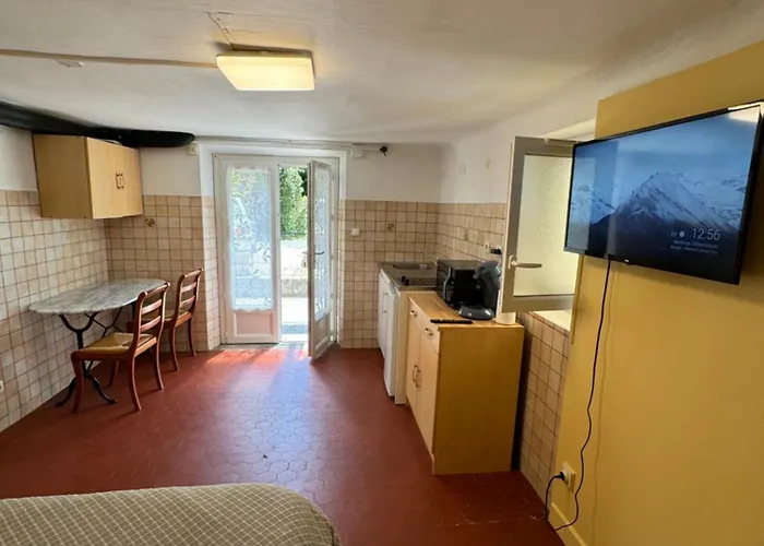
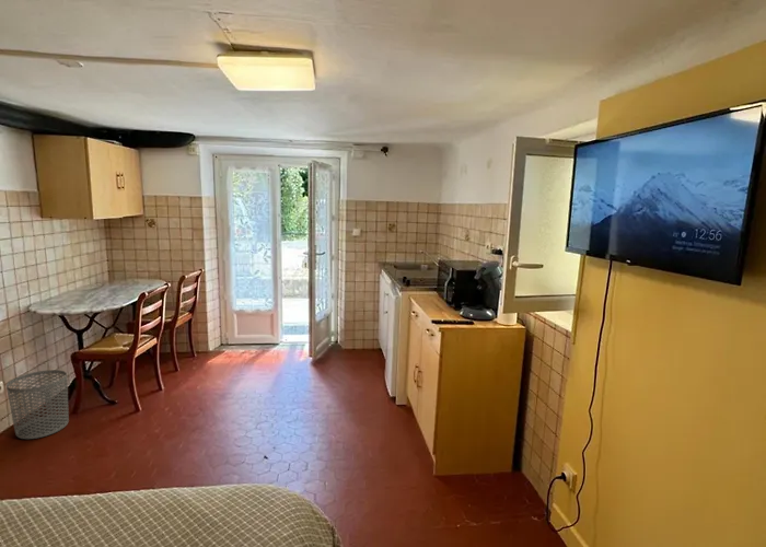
+ waste bin [5,369,70,440]
